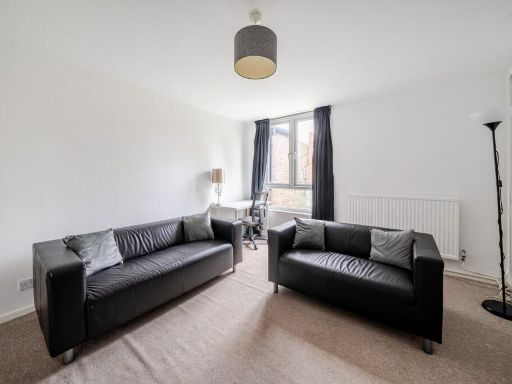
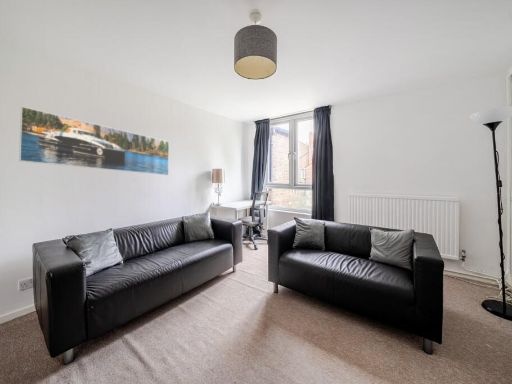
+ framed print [18,106,170,176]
